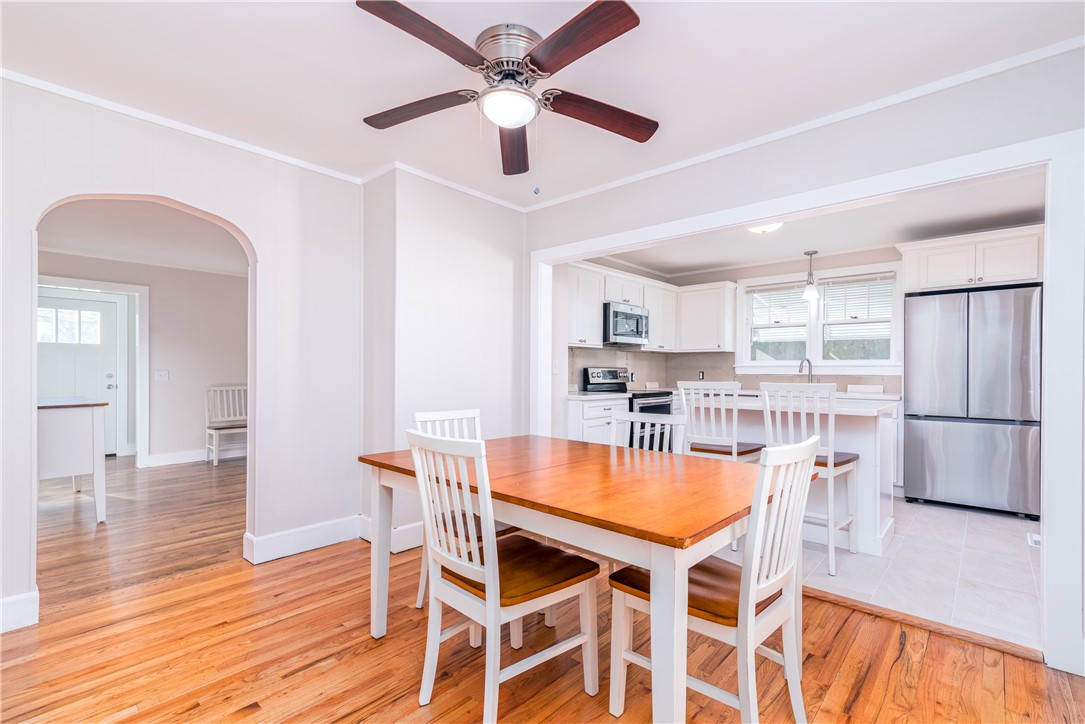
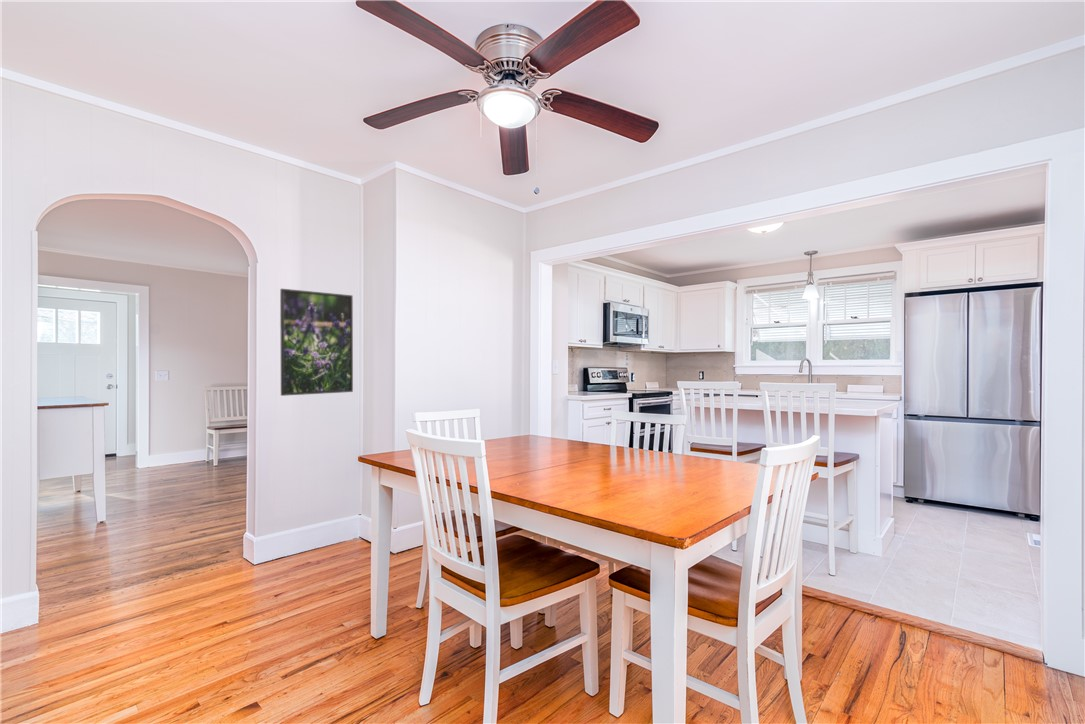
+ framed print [279,288,354,397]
